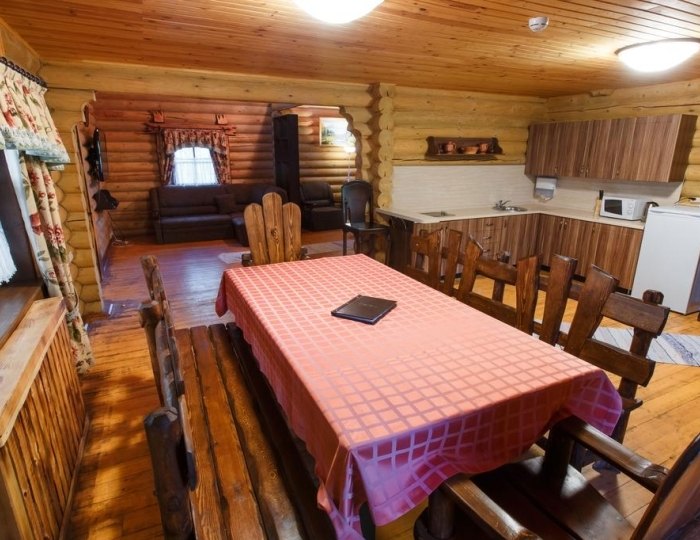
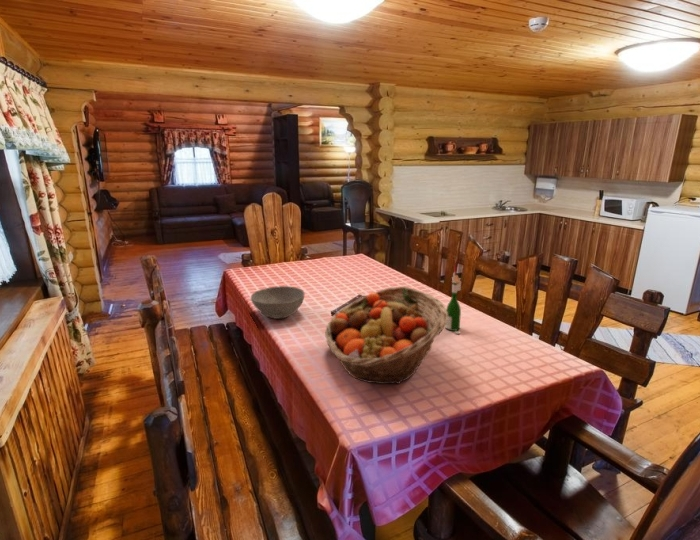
+ fruit basket [324,285,448,385]
+ wine bottle [444,259,462,335]
+ bowl [250,285,305,320]
